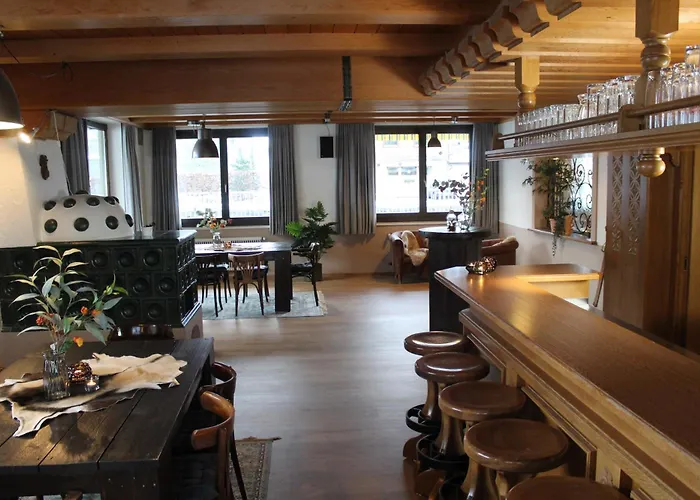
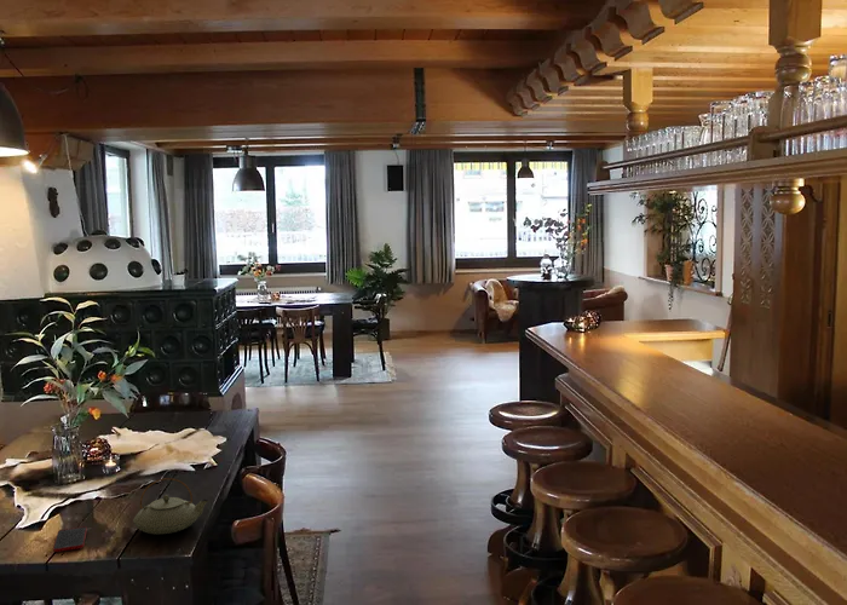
+ teapot [132,477,209,535]
+ cell phone [52,525,88,553]
